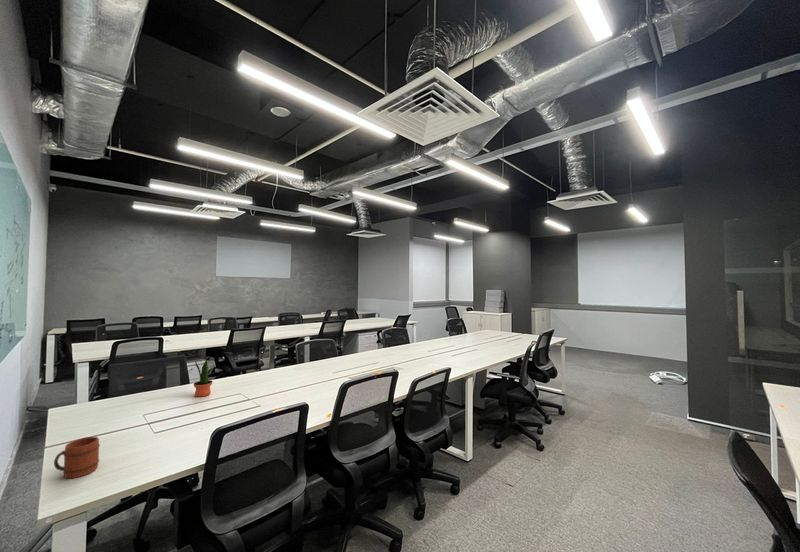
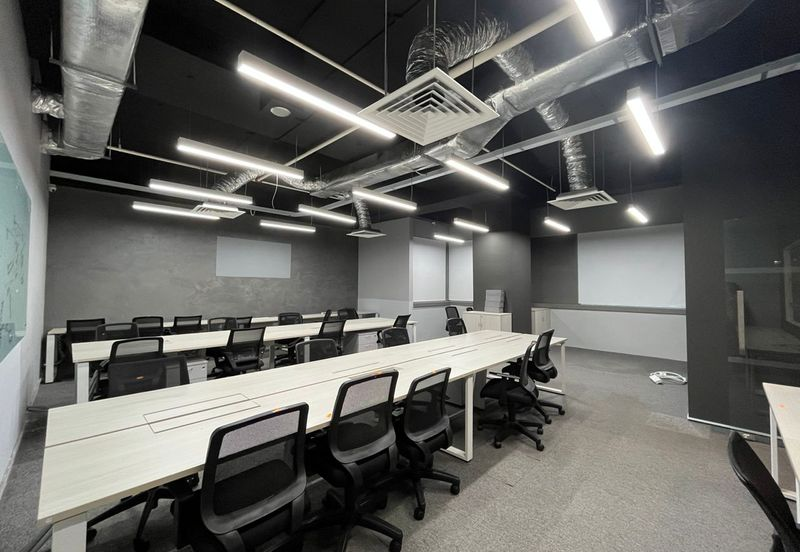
- mug [53,436,101,479]
- potted plant [193,358,216,398]
